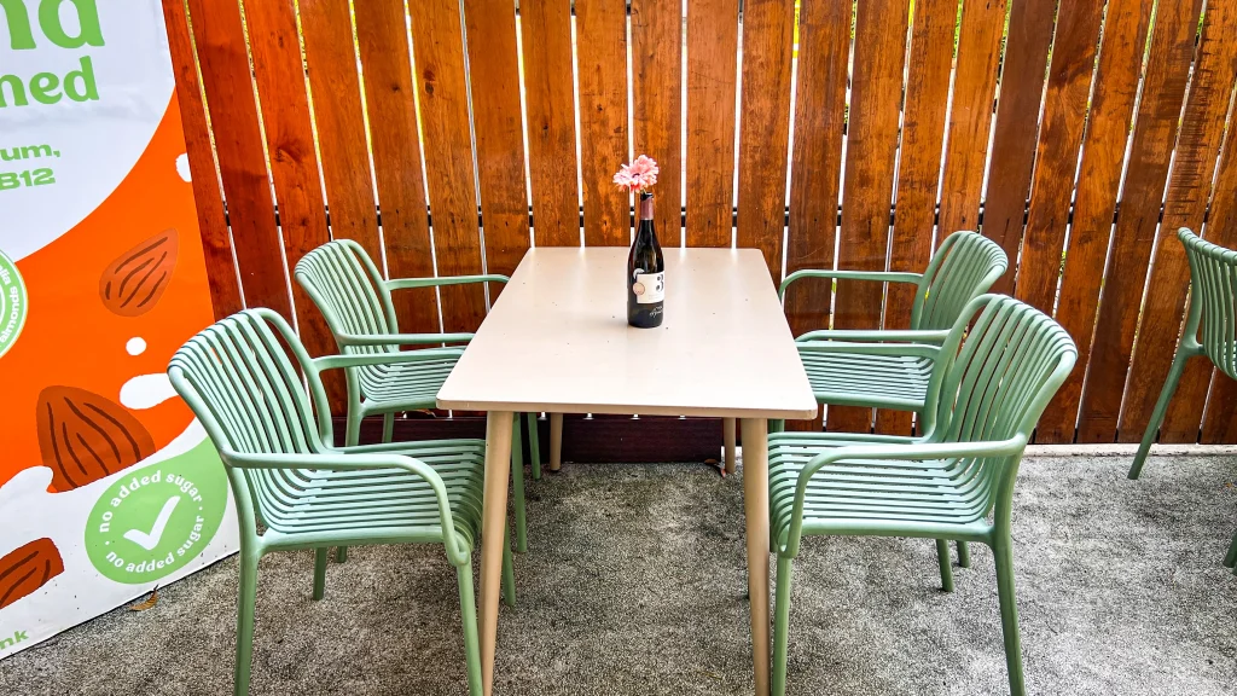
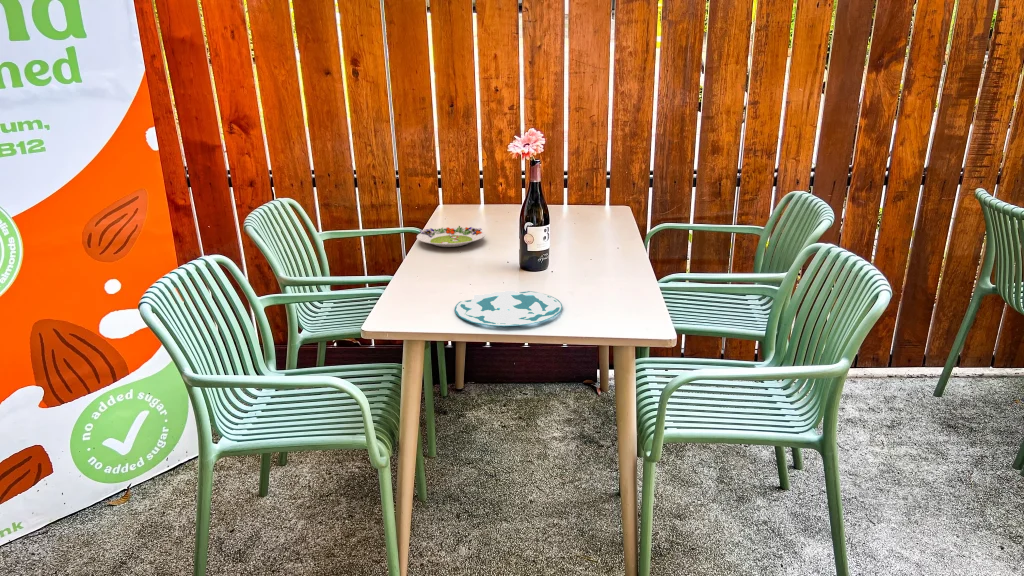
+ plate [454,290,563,327]
+ salad plate [416,225,486,248]
